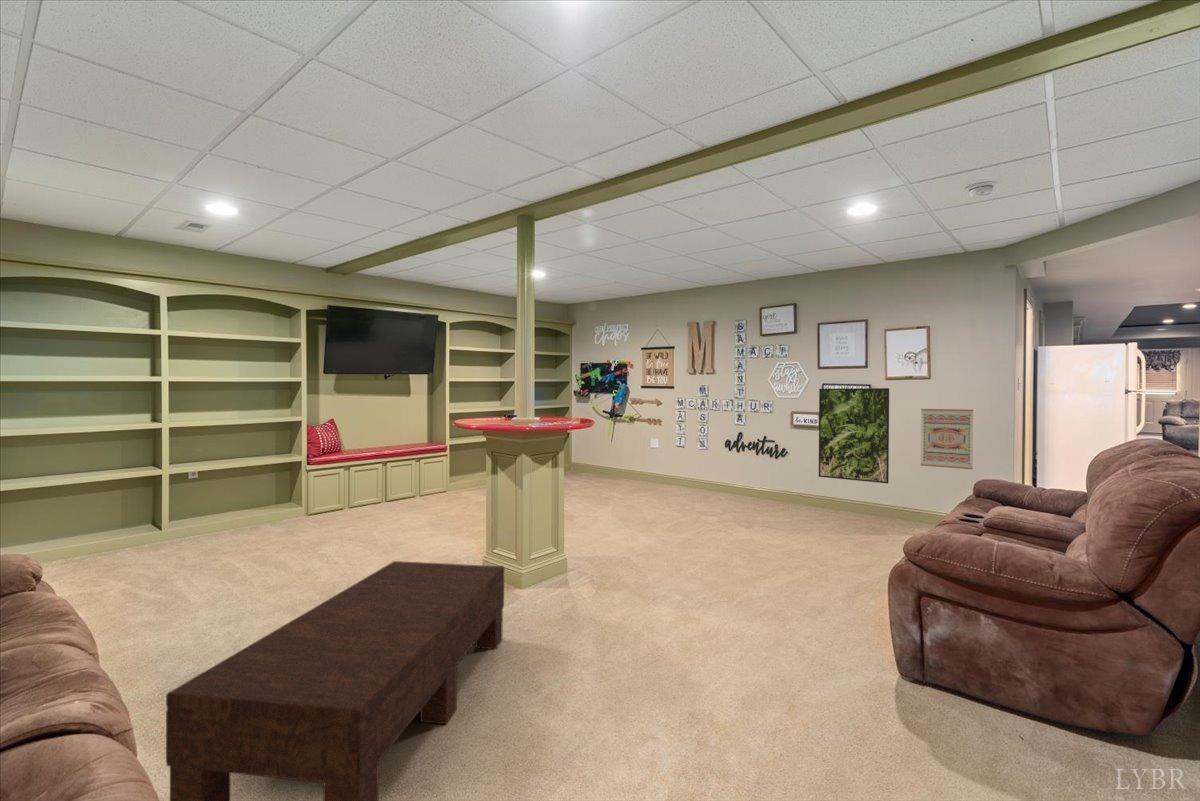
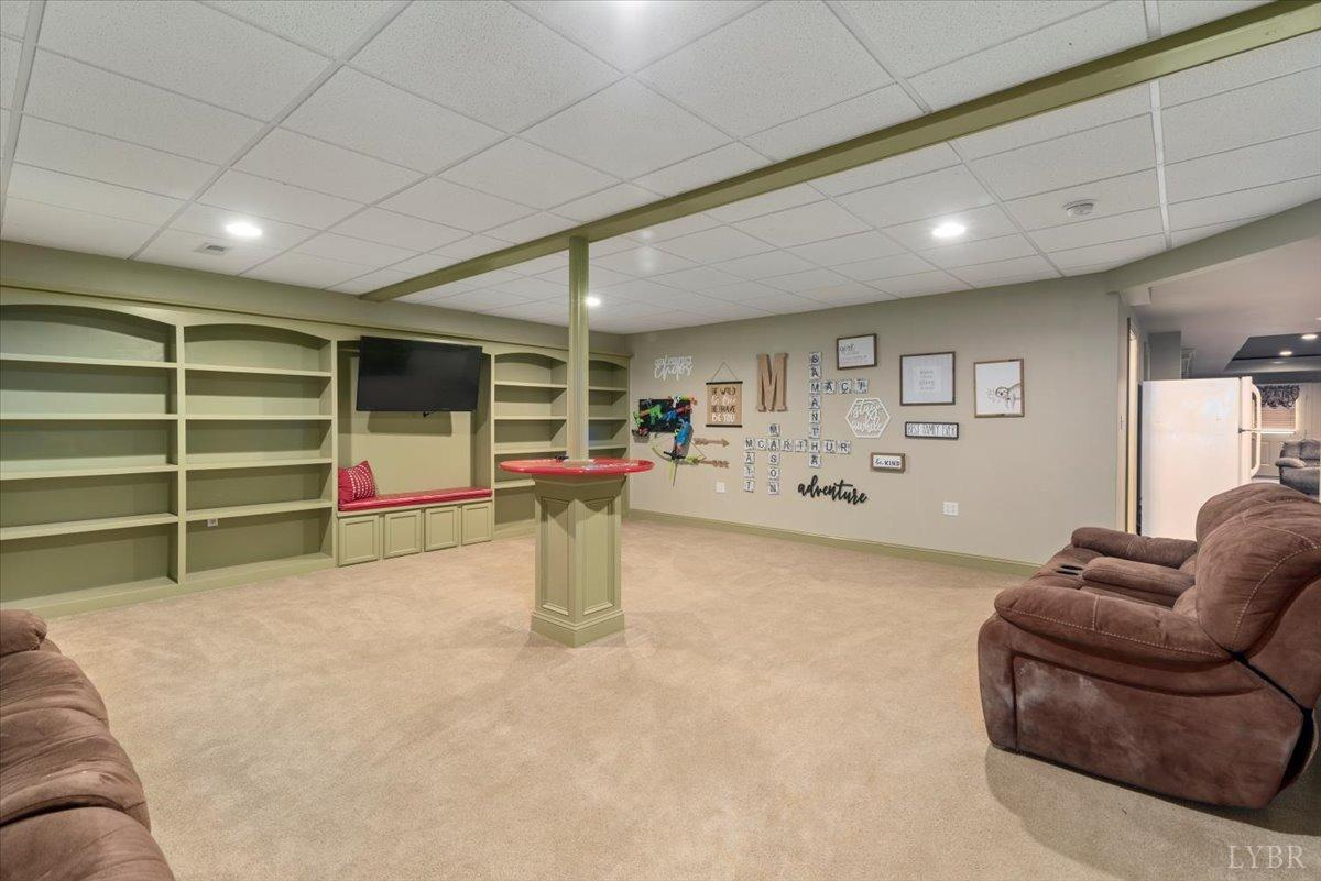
- coffee table [165,560,505,801]
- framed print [818,387,890,484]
- wall art [920,408,974,470]
